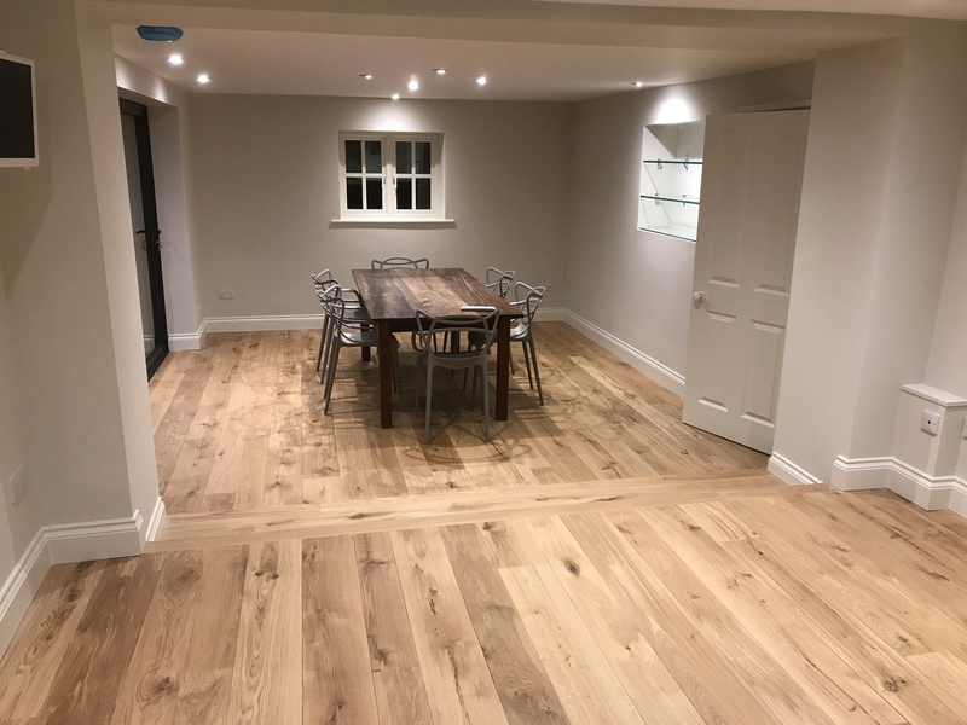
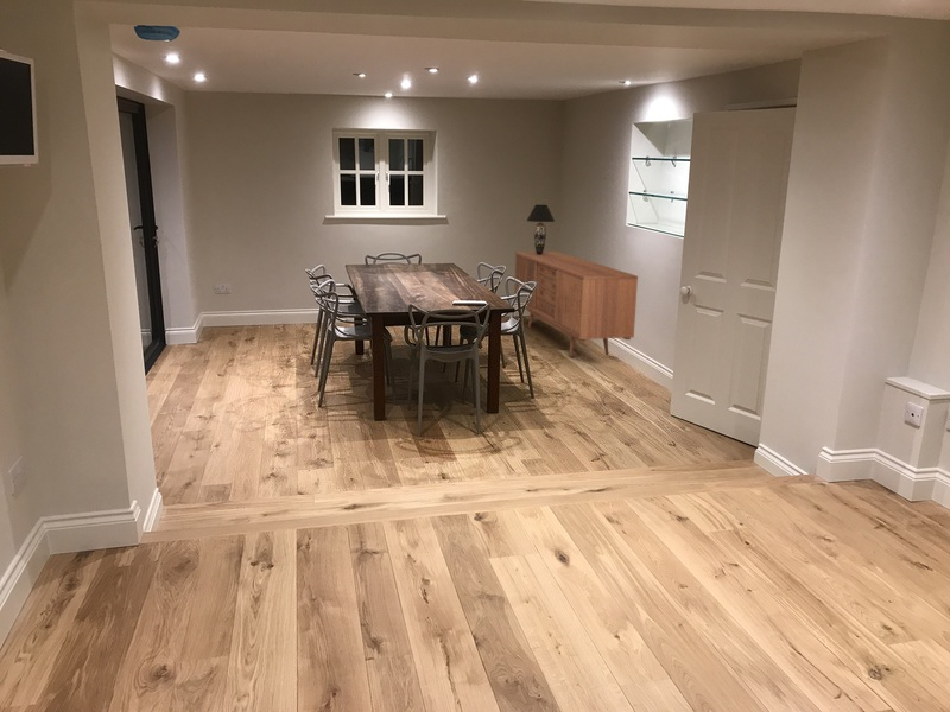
+ table lamp [526,204,556,255]
+ sideboard [513,250,639,358]
